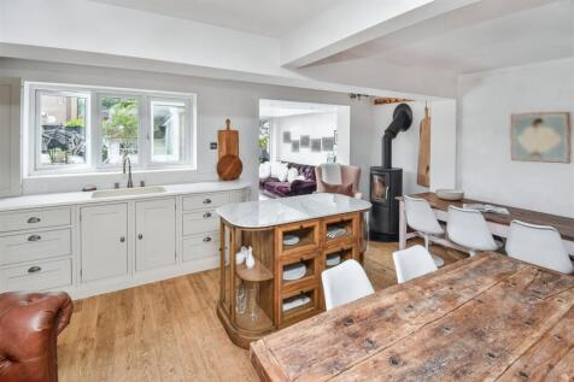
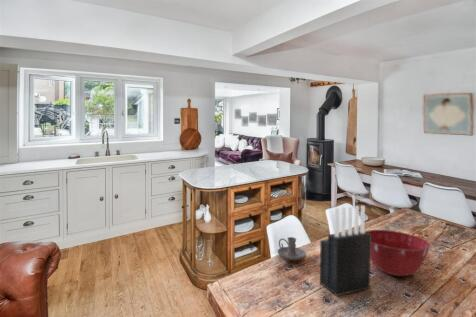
+ knife block [319,204,371,297]
+ mixing bowl [364,229,432,277]
+ candle holder [277,236,307,261]
